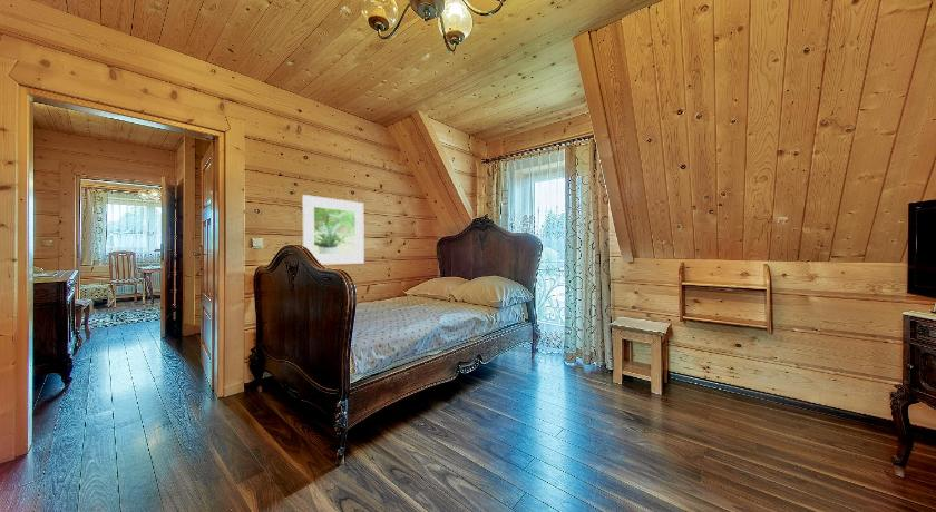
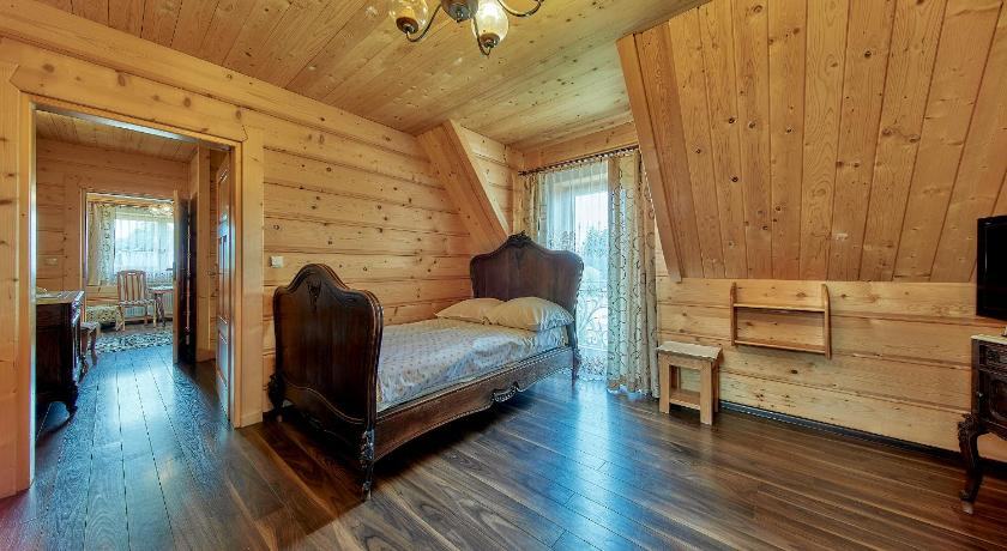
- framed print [301,194,365,266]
